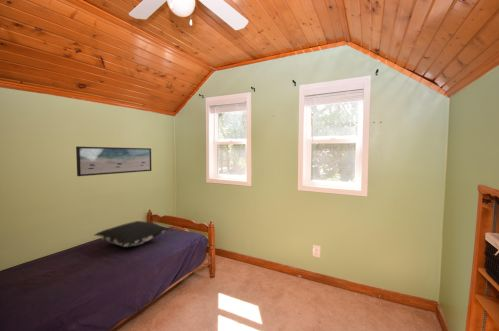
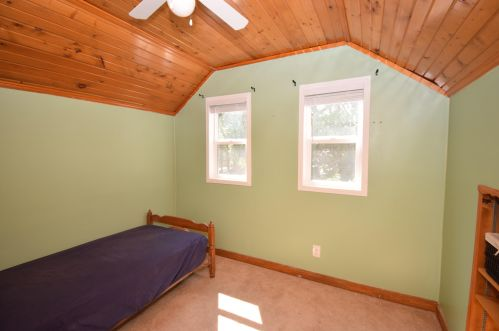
- wall art [75,146,153,177]
- pillow [94,220,169,248]
